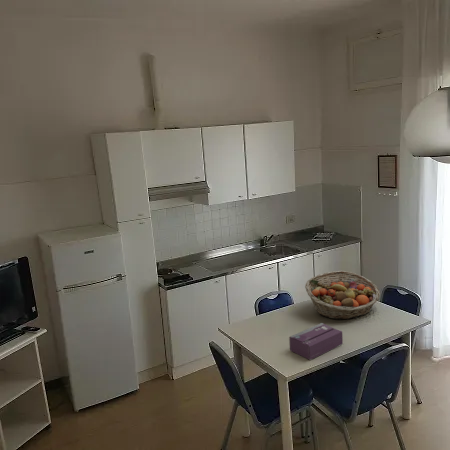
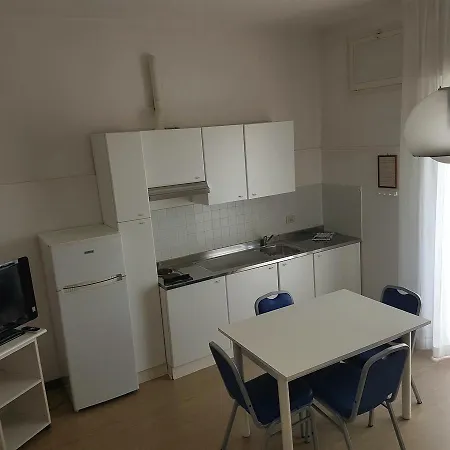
- fruit basket [304,270,381,320]
- tissue box [288,322,344,361]
